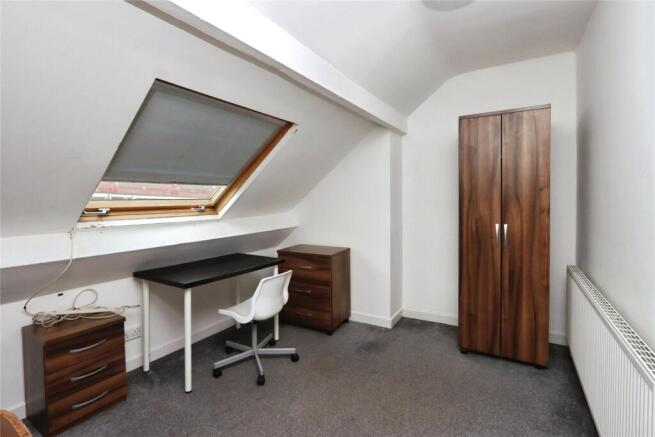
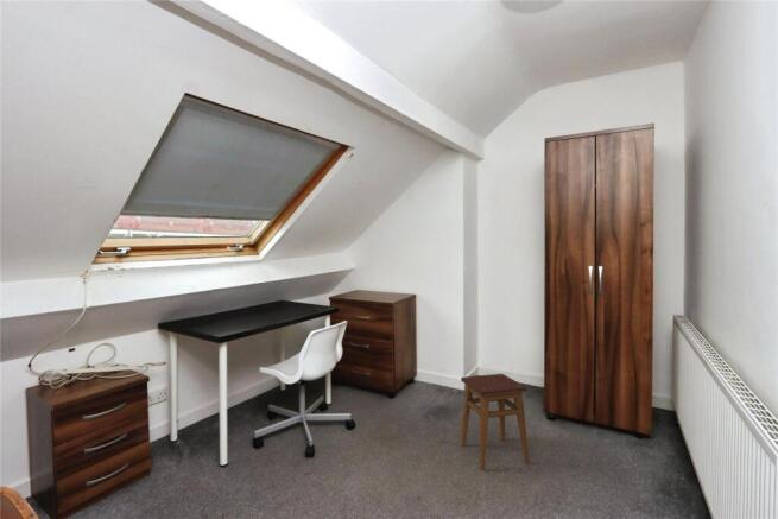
+ stool [460,373,530,470]
